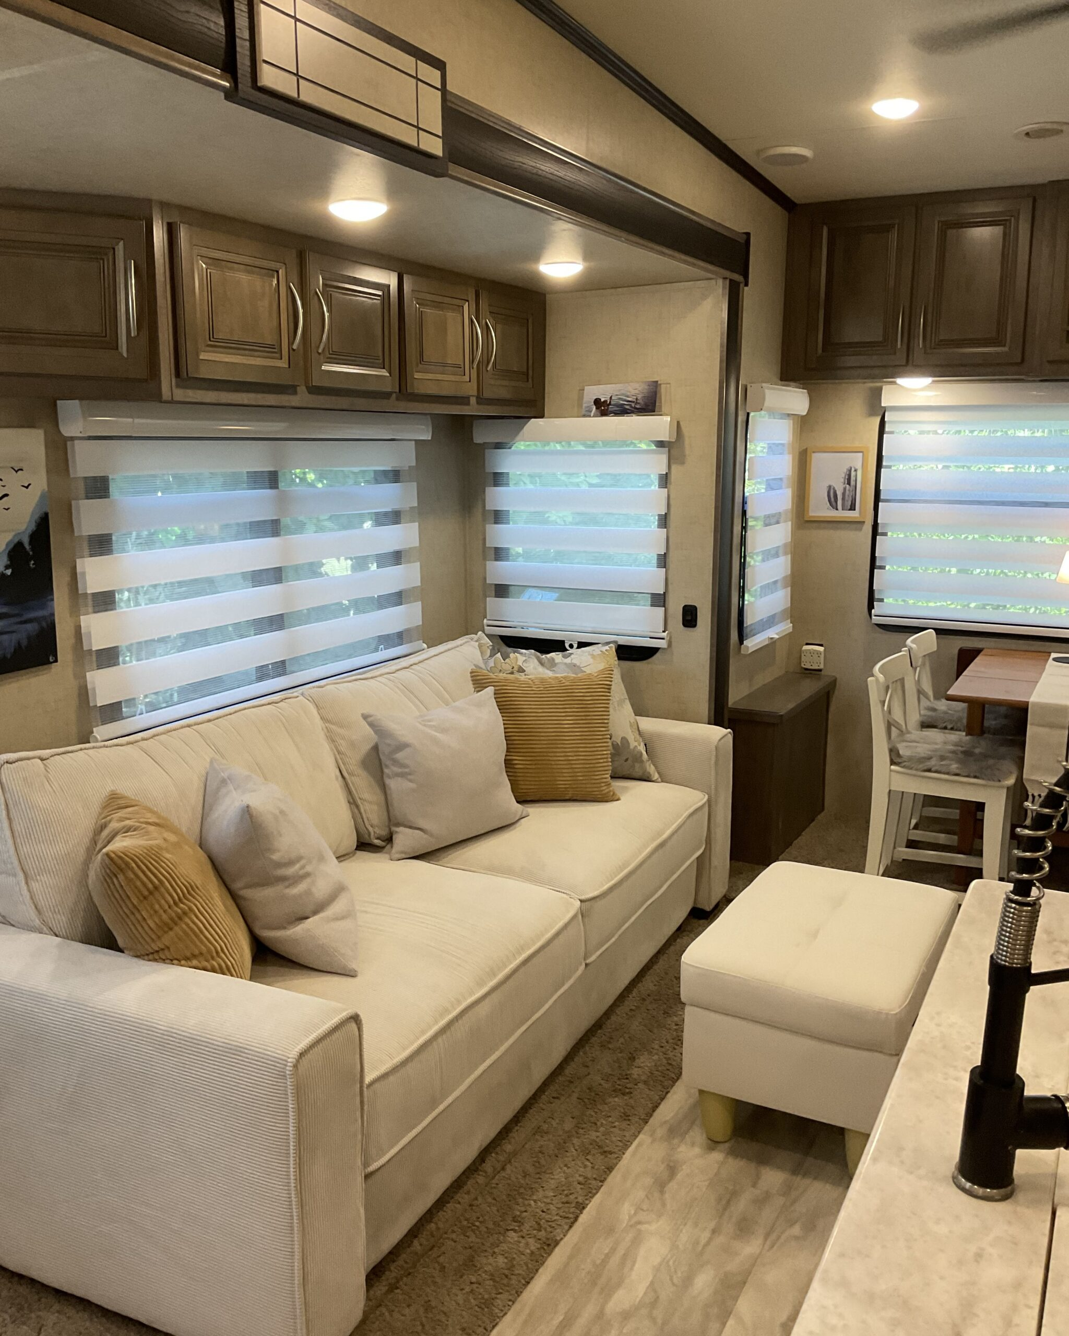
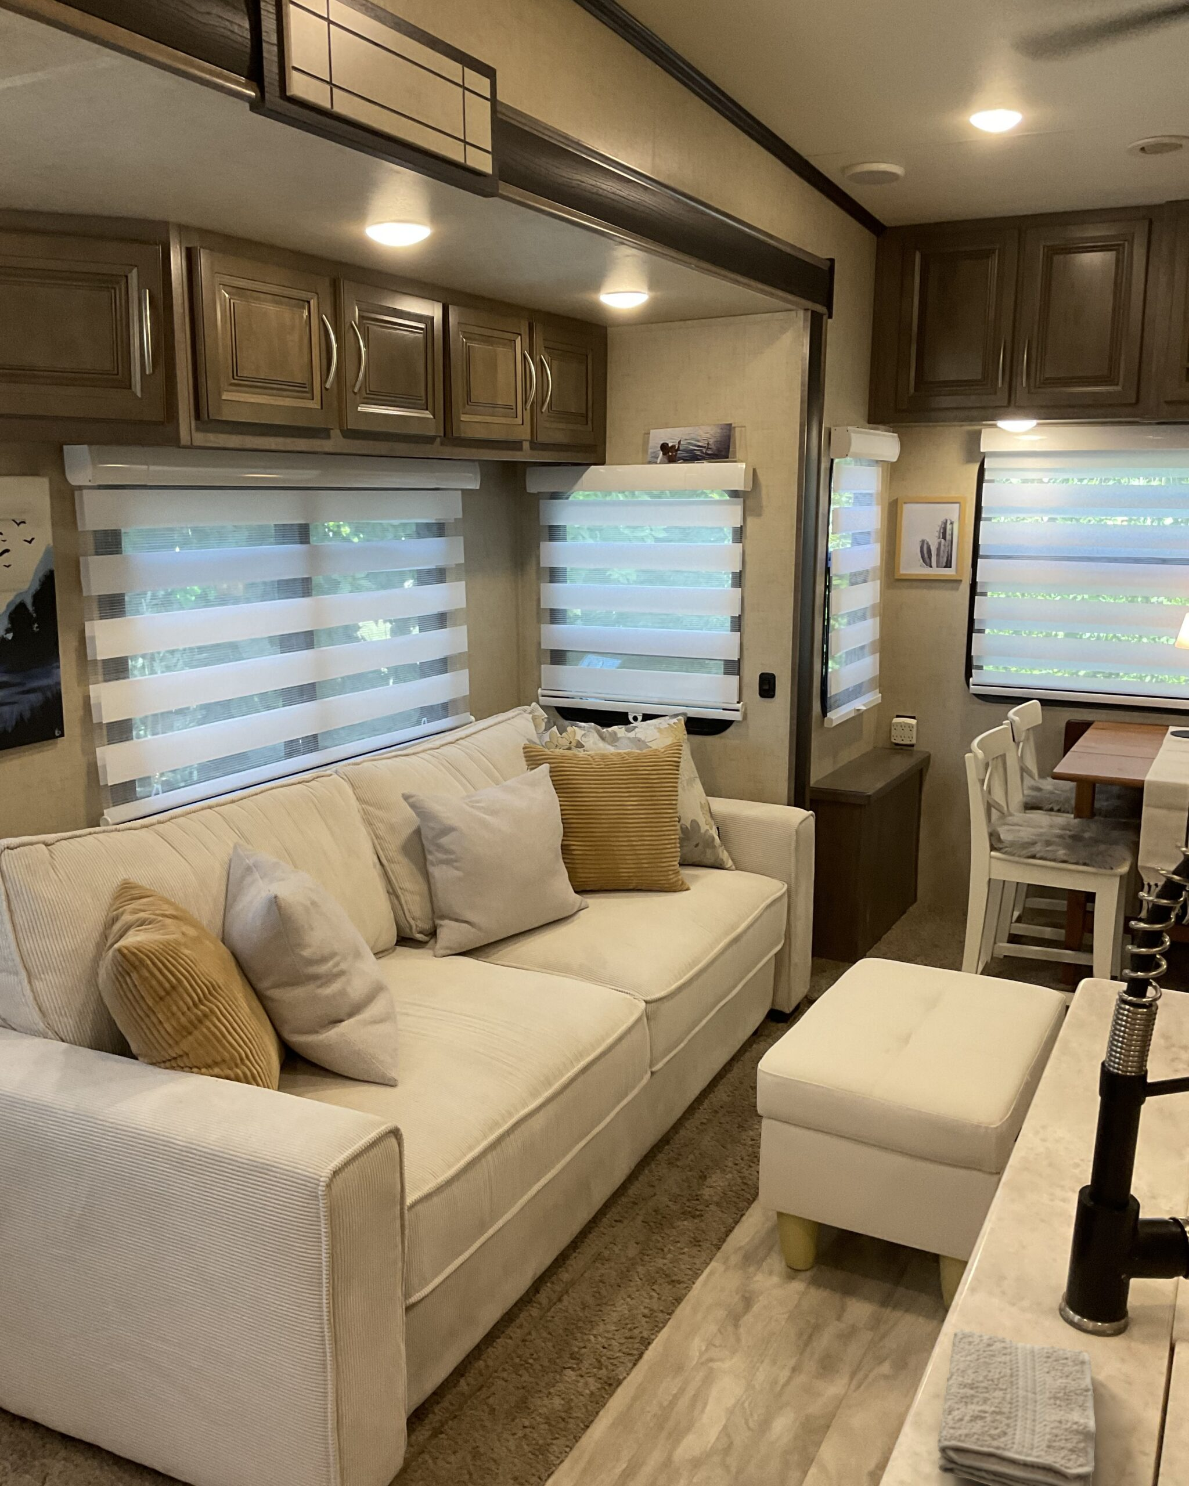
+ washcloth [937,1328,1097,1486]
